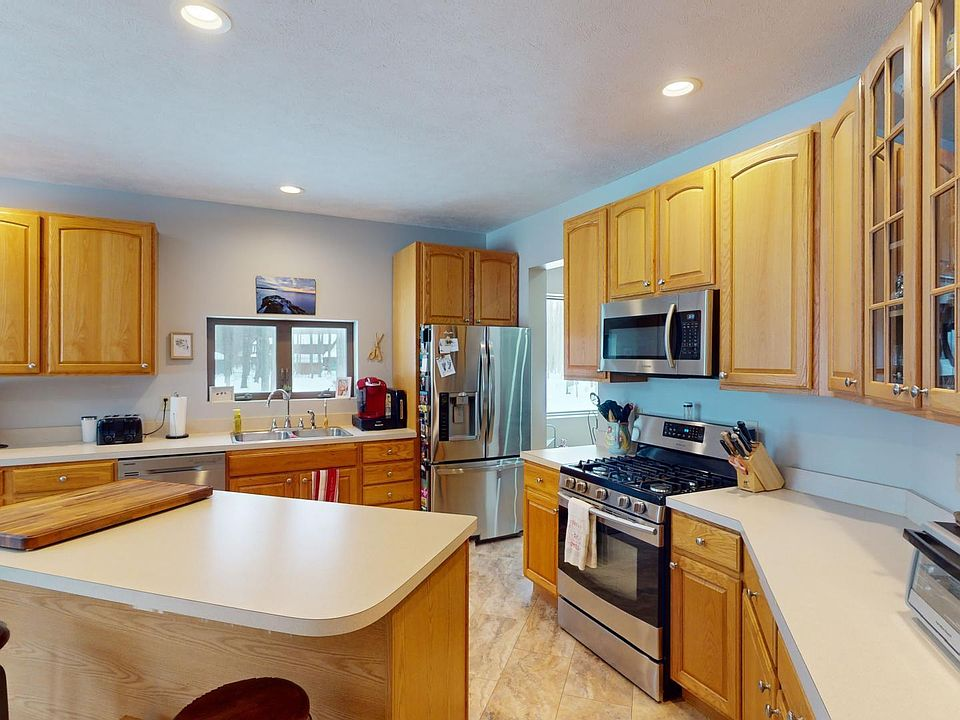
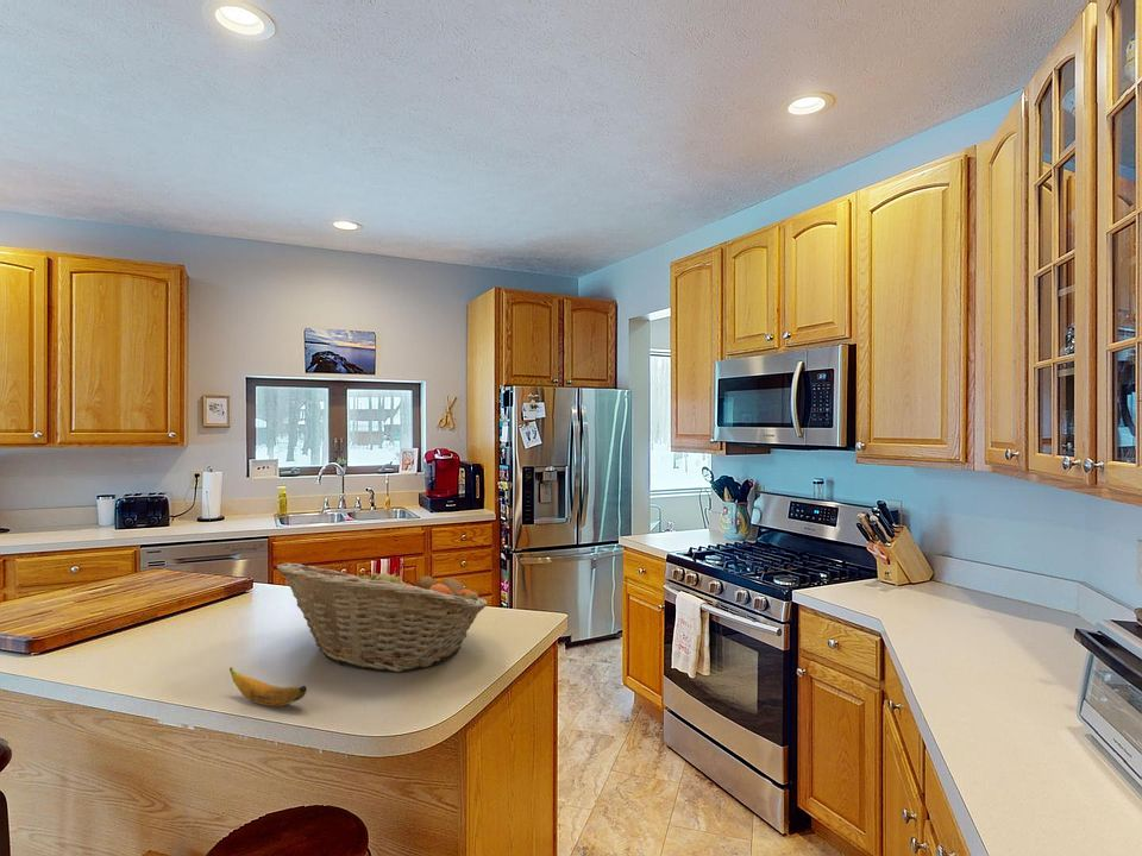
+ fruit basket [276,561,489,673]
+ banana [228,666,308,707]
